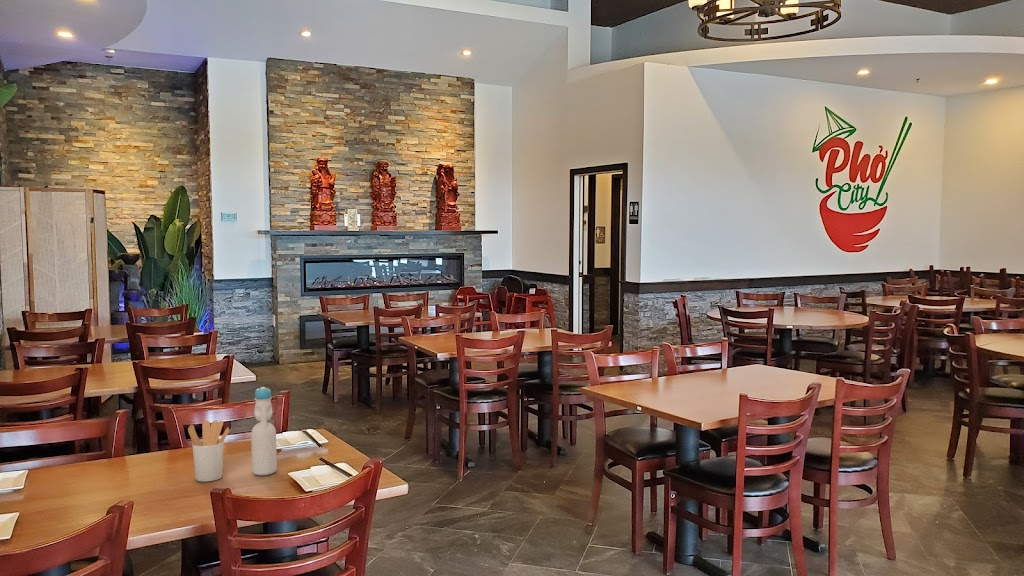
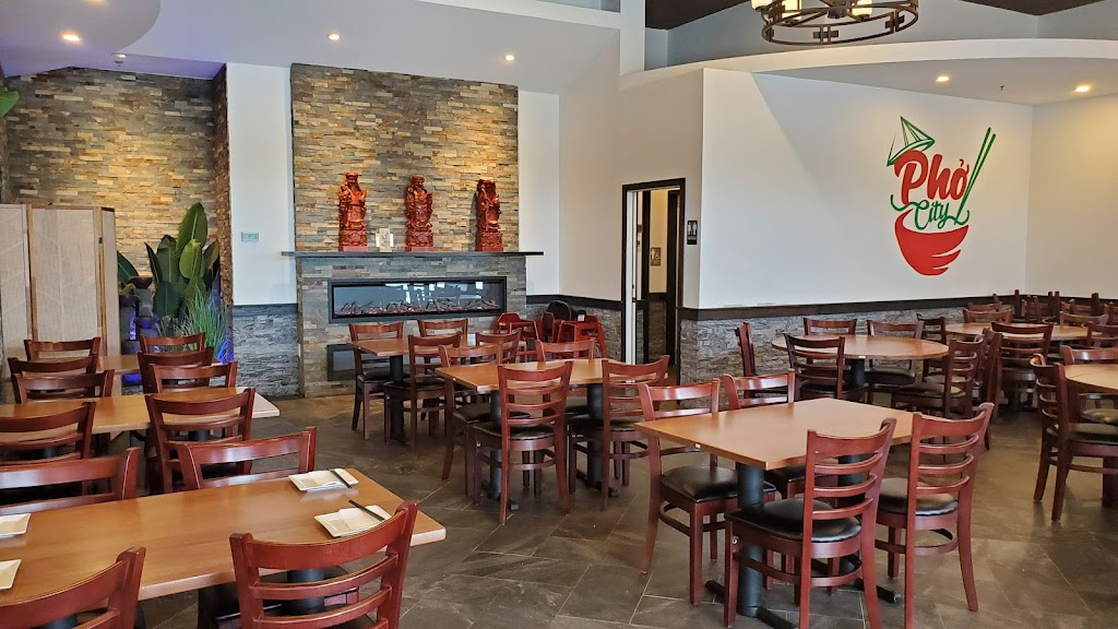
- utensil holder [187,420,231,483]
- bottle [250,386,278,477]
